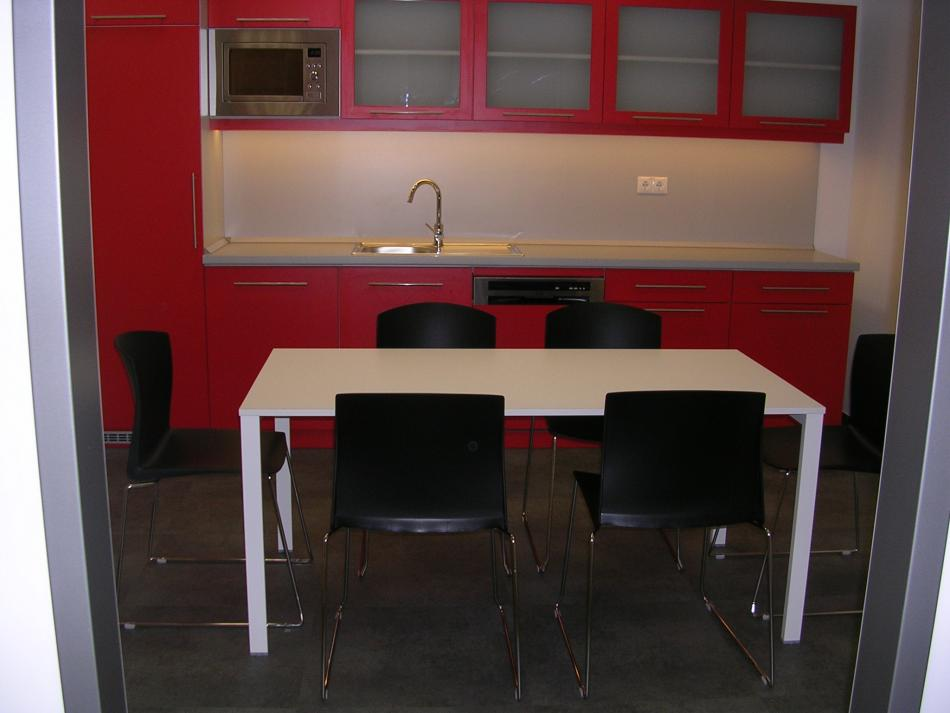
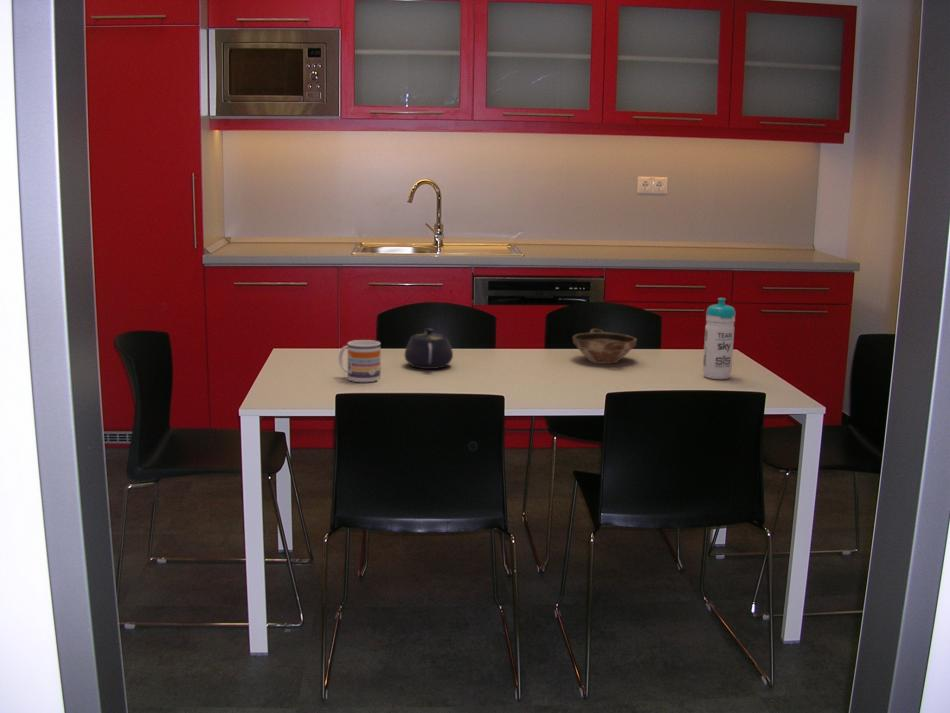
+ bowl [572,328,638,365]
+ mug [337,339,381,383]
+ water bottle [702,297,737,380]
+ teapot [403,328,454,370]
